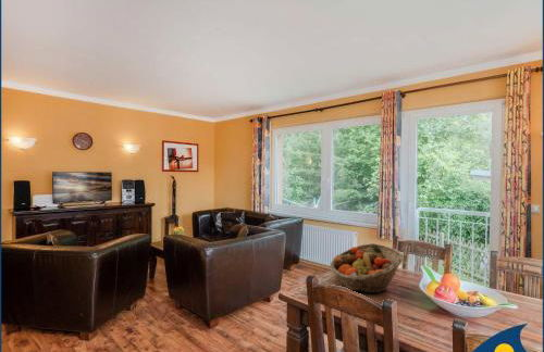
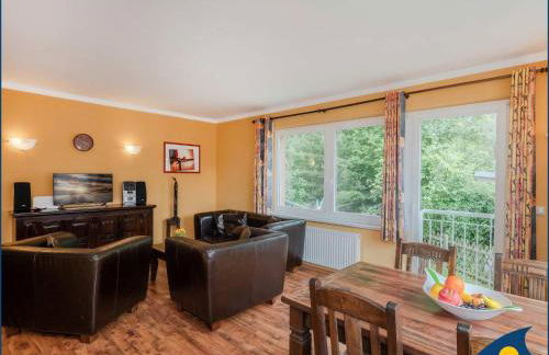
- fruit basket [329,242,405,294]
